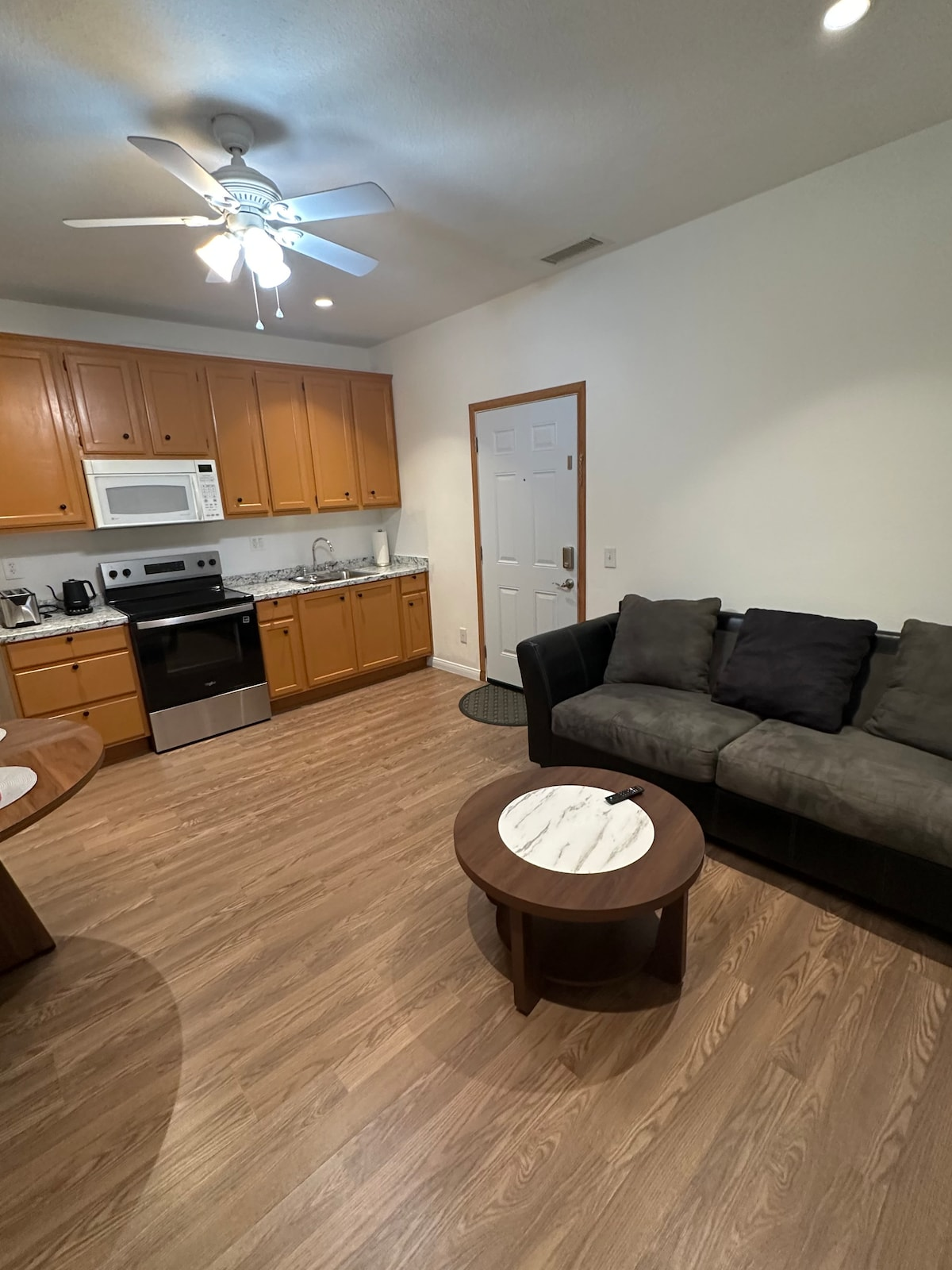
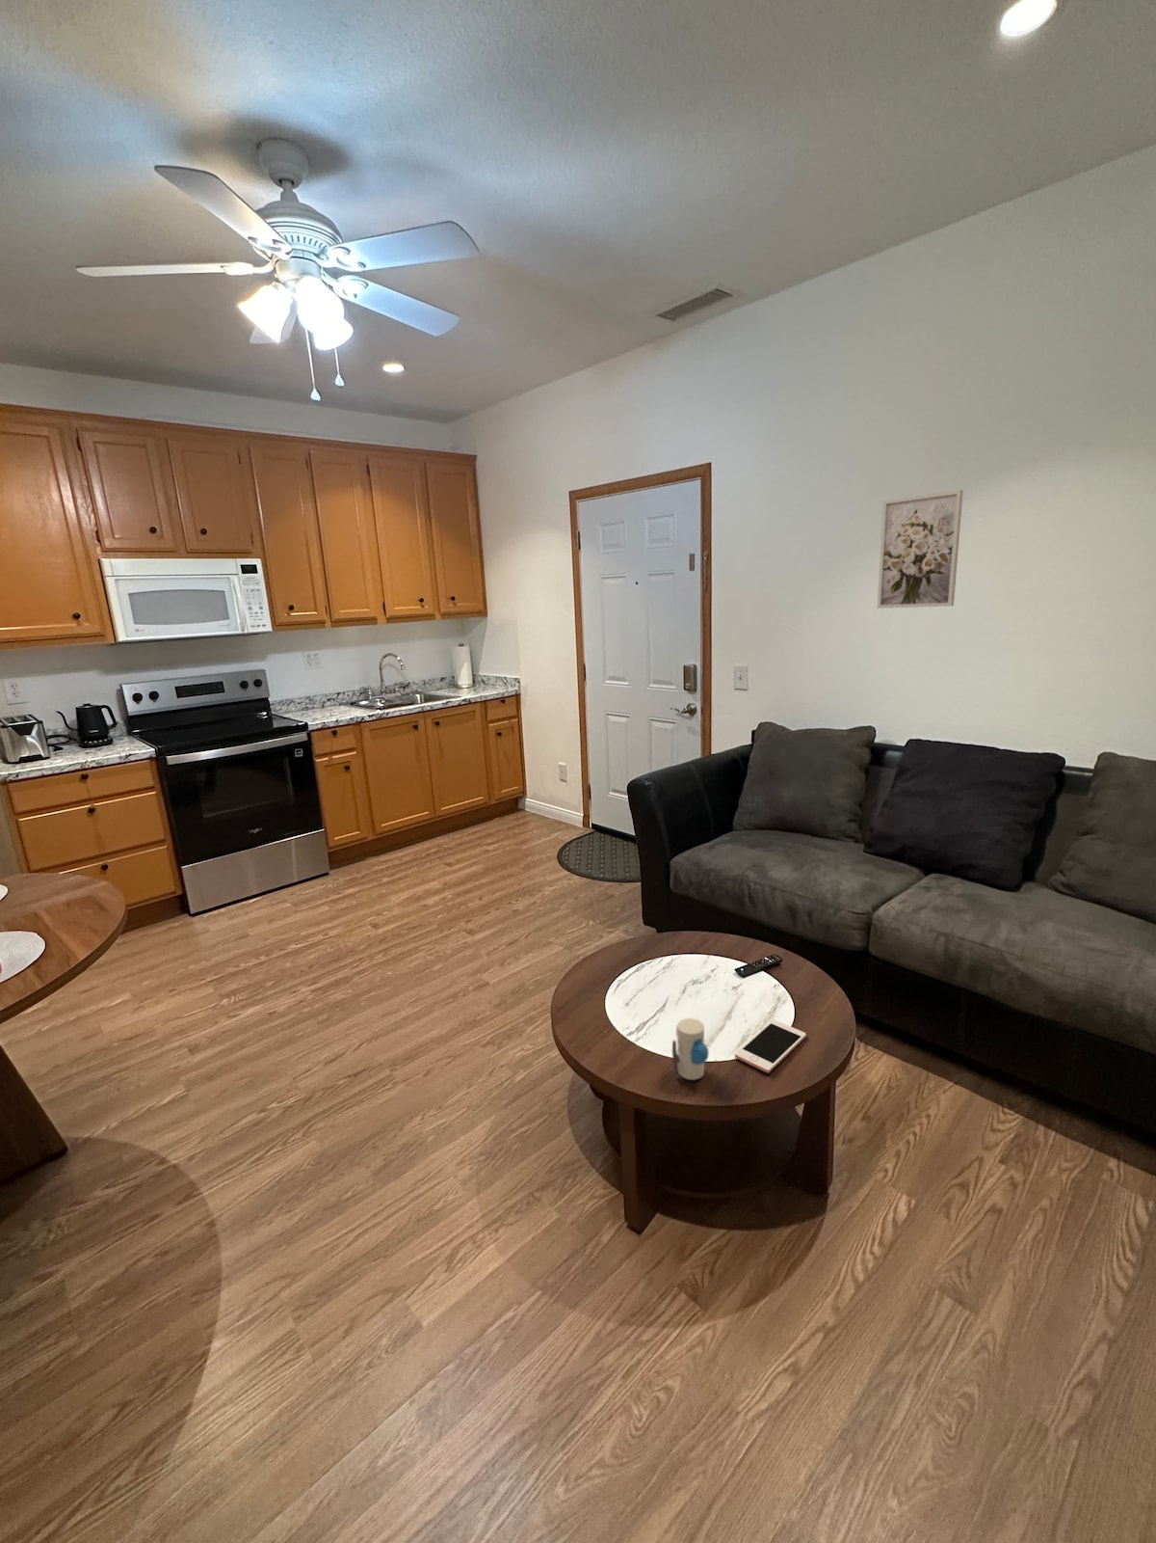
+ wall art [877,488,964,610]
+ cell phone [735,1019,807,1073]
+ toy [672,1017,710,1081]
